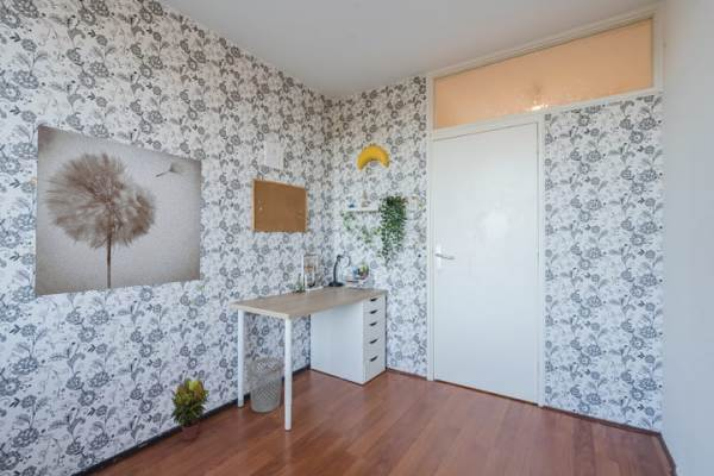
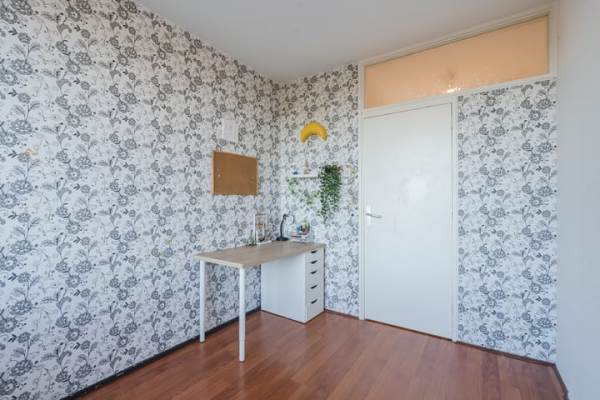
- wastebasket [248,356,284,414]
- wall art [33,124,202,298]
- potted plant [168,376,211,441]
